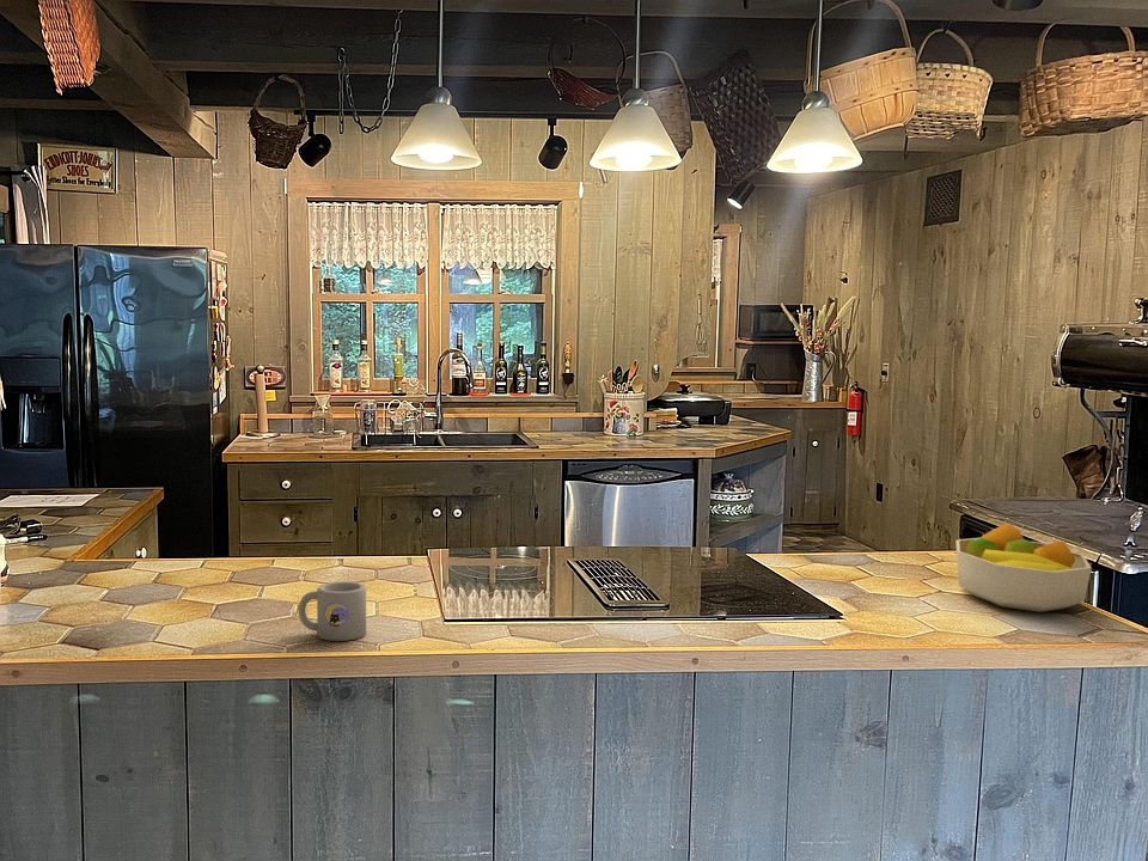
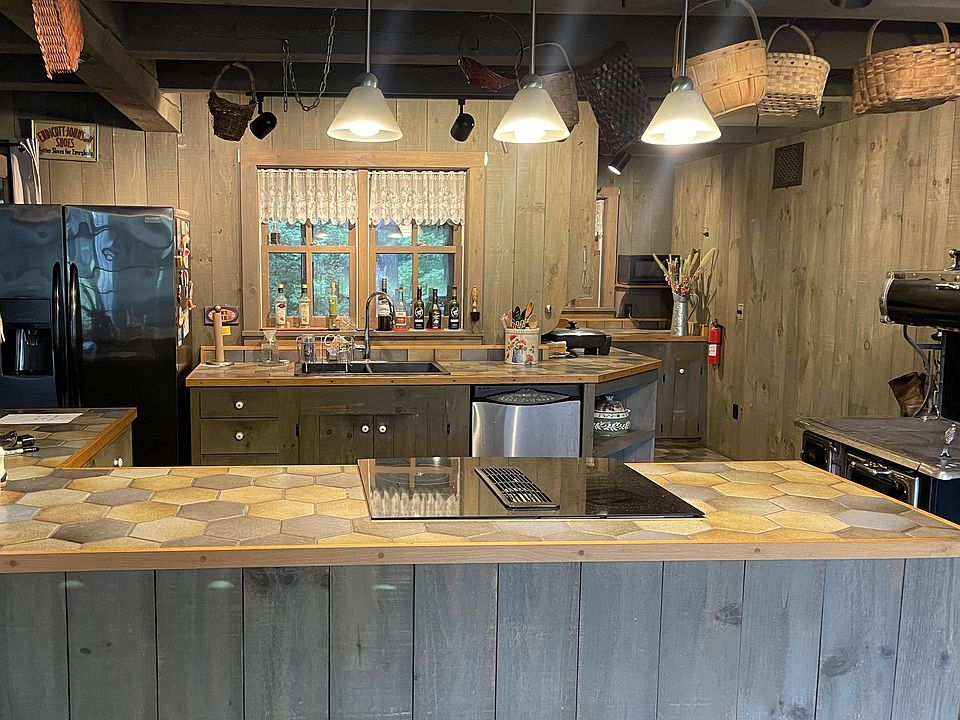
- mug [298,580,367,642]
- fruit bowl [955,523,1093,613]
